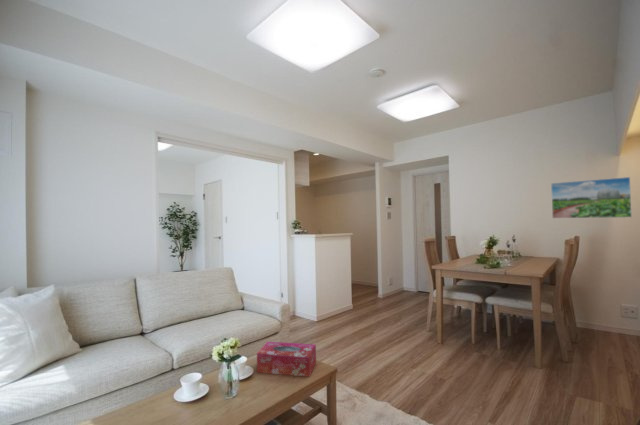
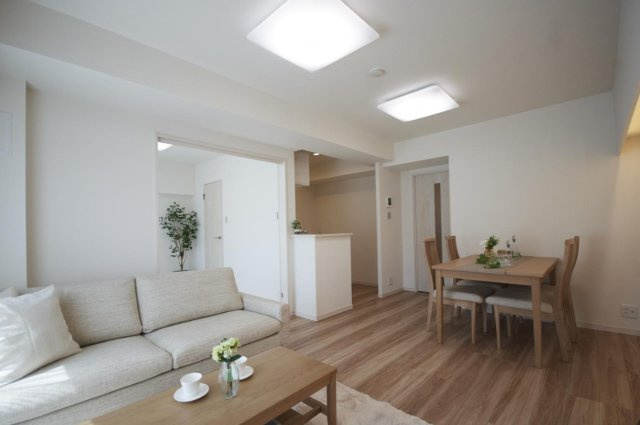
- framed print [550,176,633,219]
- tissue box [256,341,317,378]
